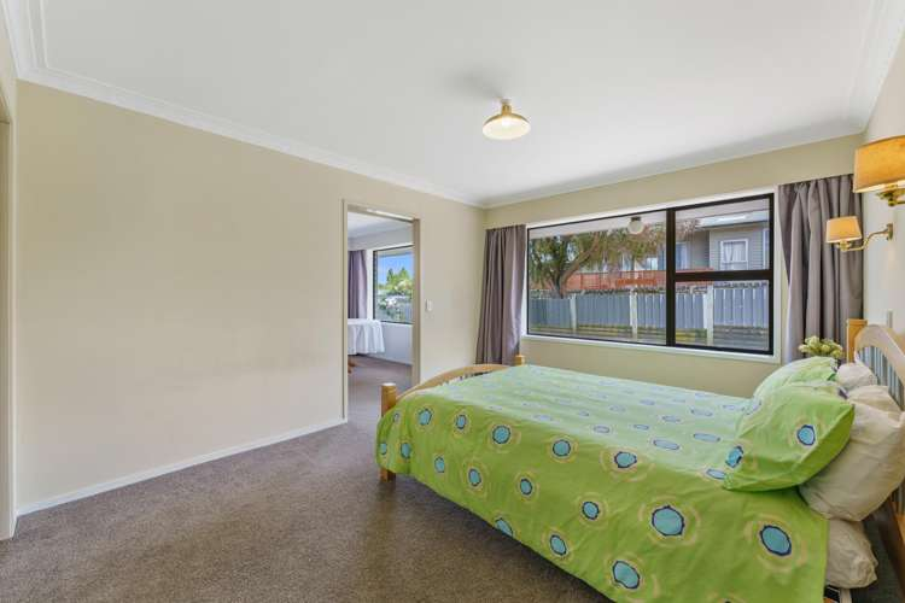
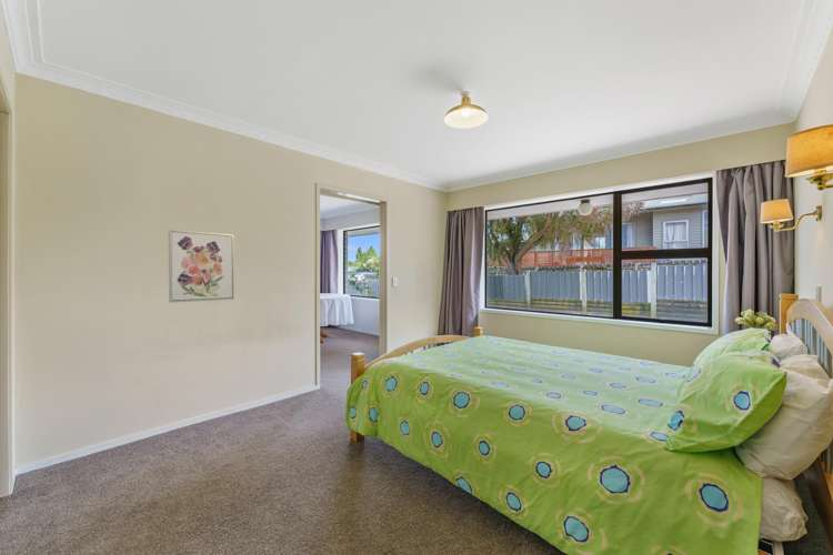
+ wall art [168,229,235,304]
